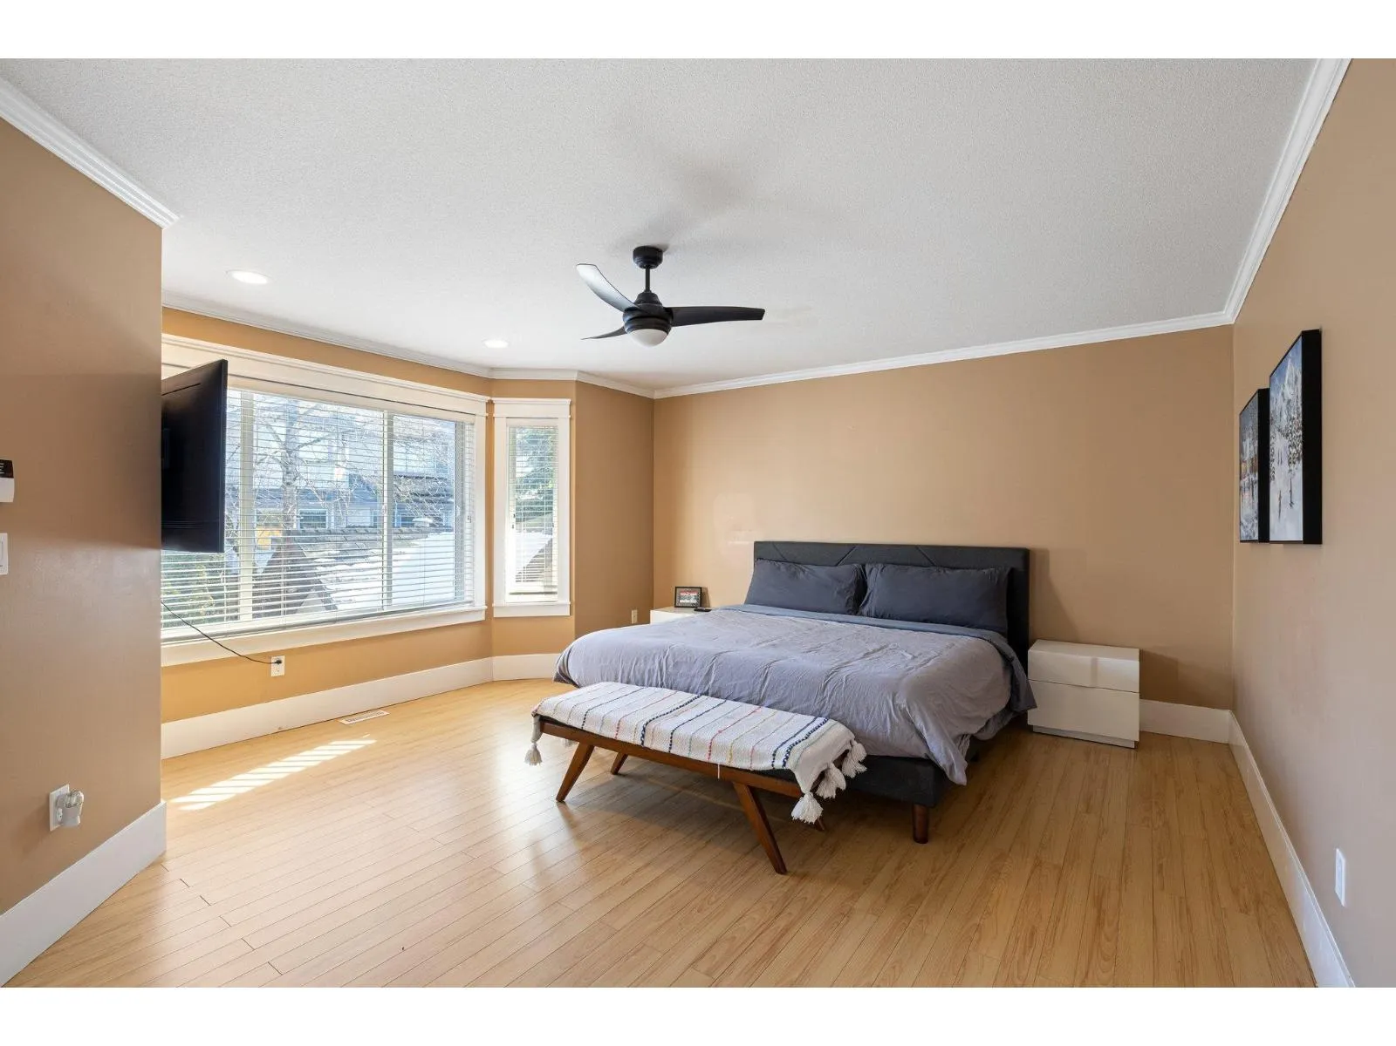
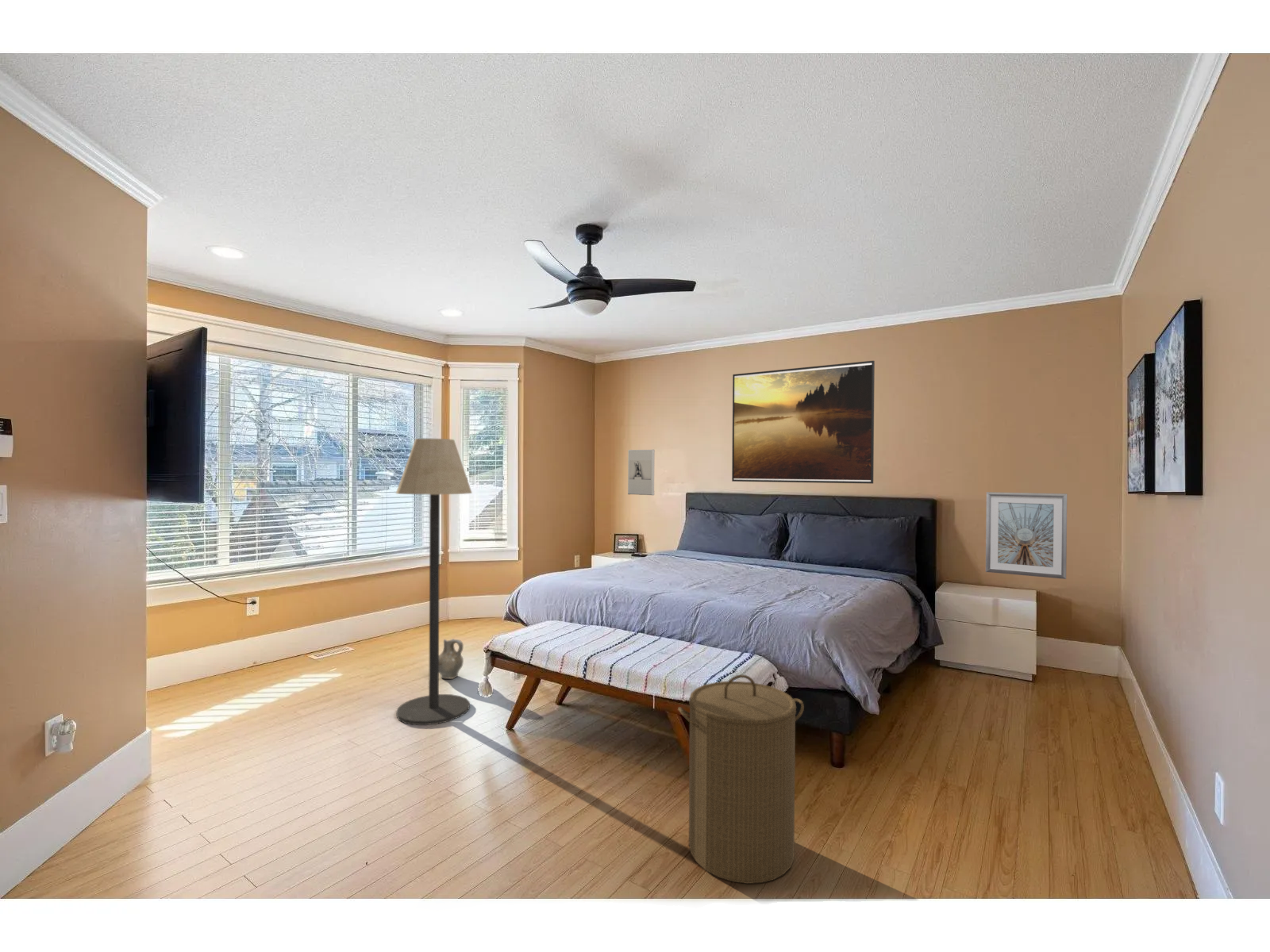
+ picture frame [985,491,1068,580]
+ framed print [731,359,876,485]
+ wall sculpture [627,448,656,496]
+ ceramic jug [439,638,464,680]
+ laundry hamper [677,674,805,885]
+ floor lamp [395,438,473,726]
